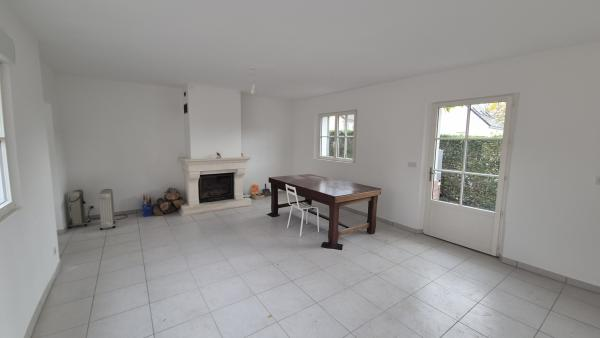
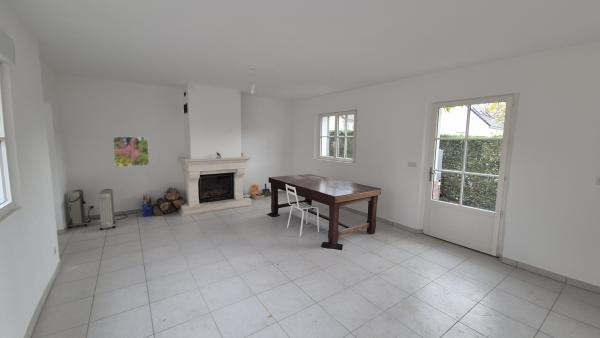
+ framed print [112,136,150,168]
